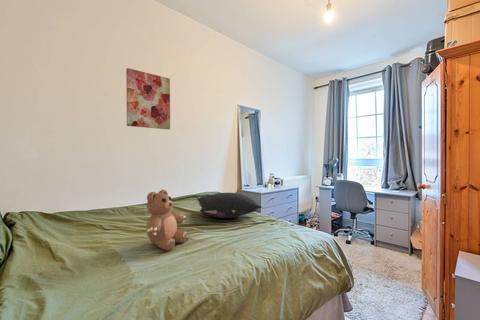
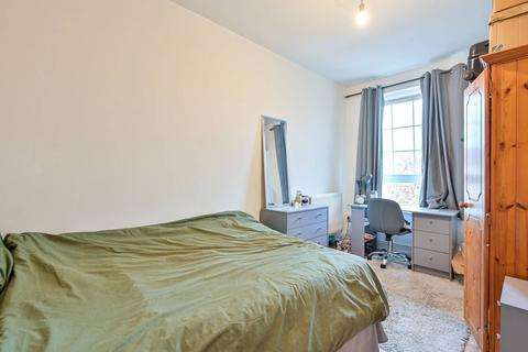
- wall art [125,67,171,130]
- pillow [196,192,263,219]
- teddy bear [146,189,187,252]
